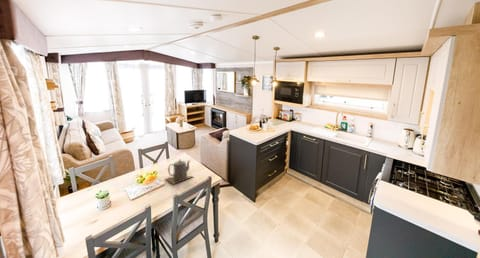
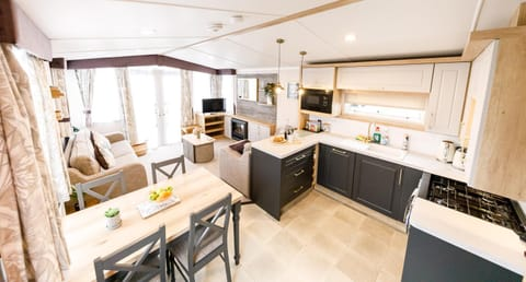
- teapot [165,158,194,185]
